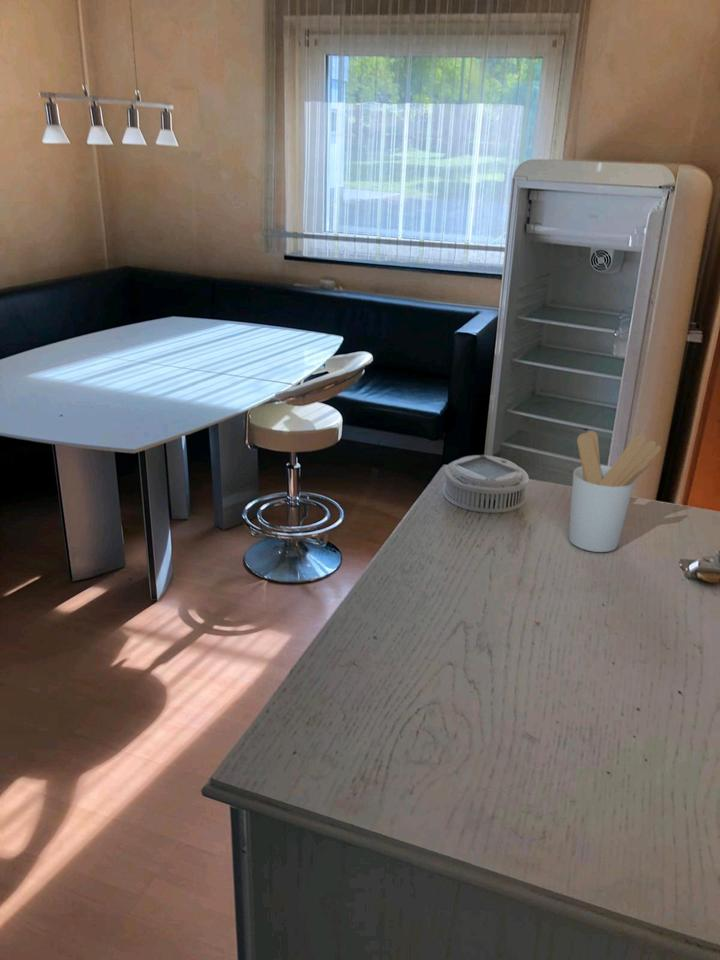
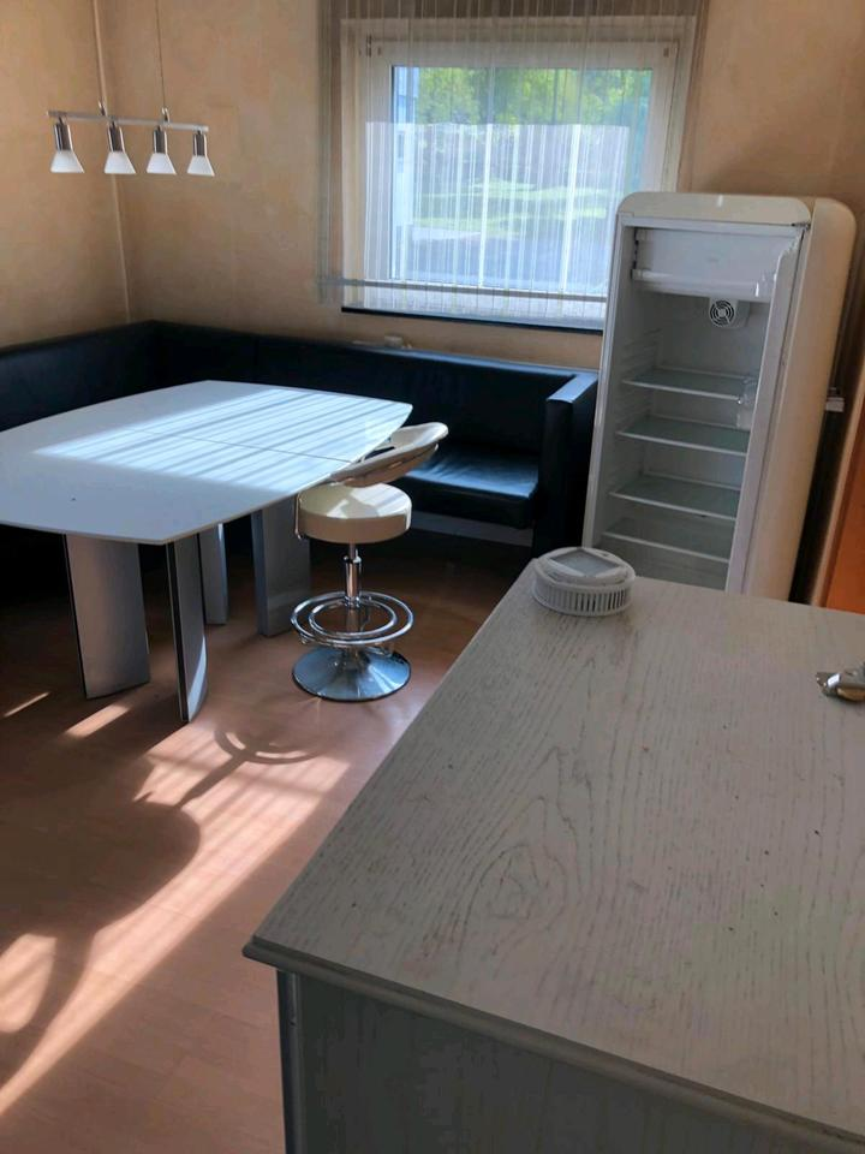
- utensil holder [567,430,662,553]
